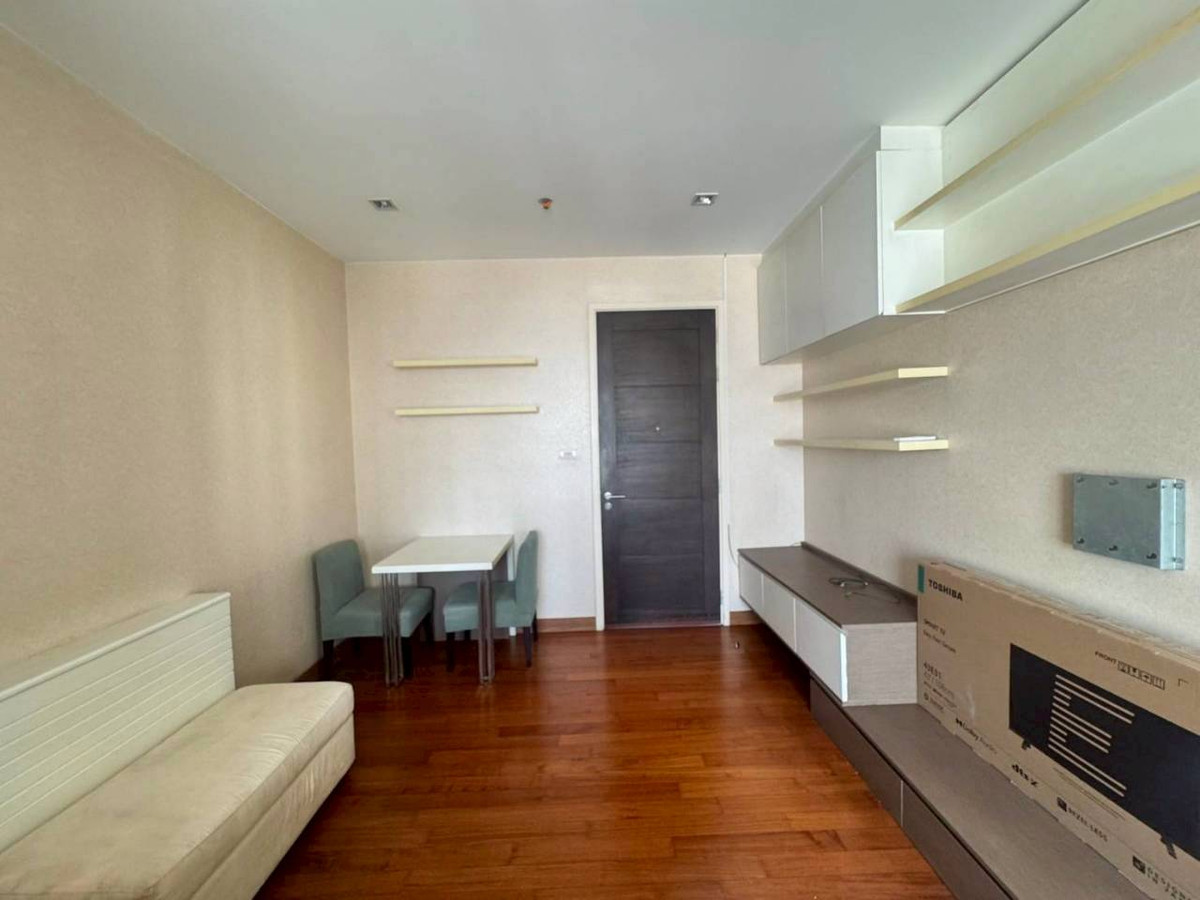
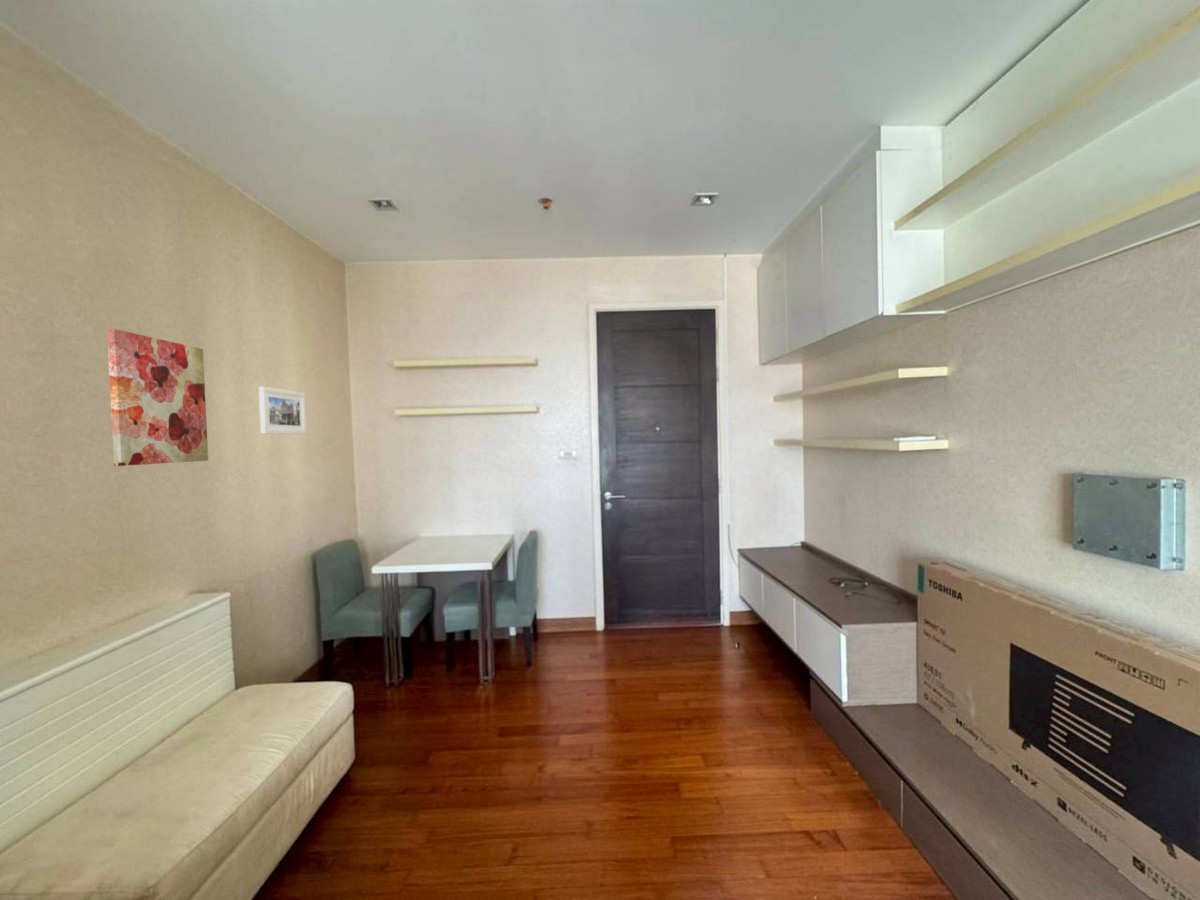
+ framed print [258,386,307,435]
+ wall art [106,328,209,467]
